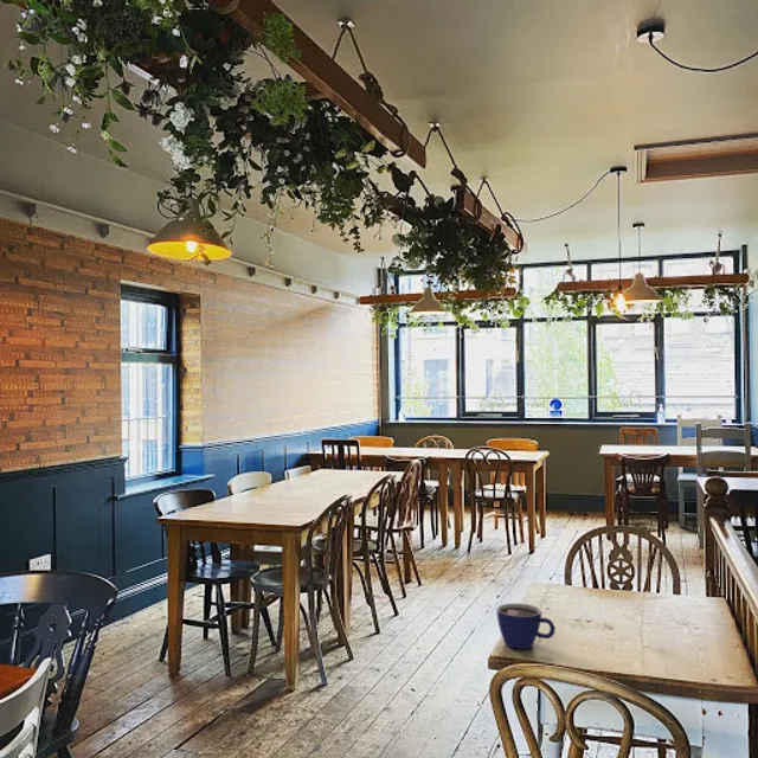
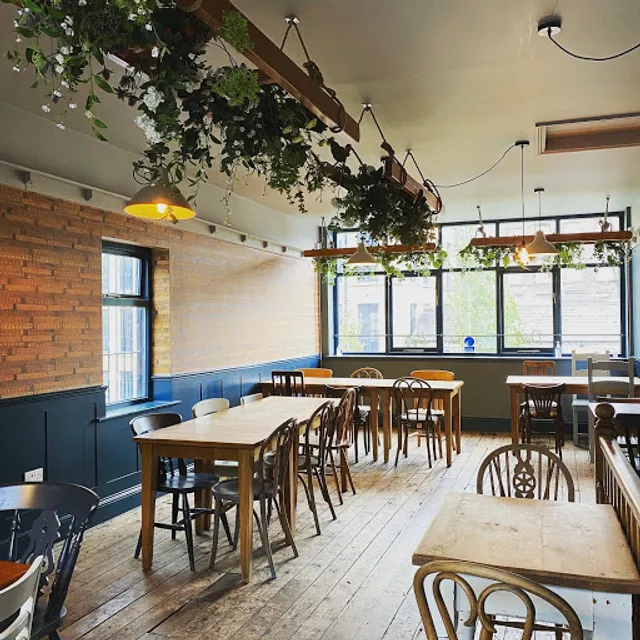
- cup [495,602,557,650]
